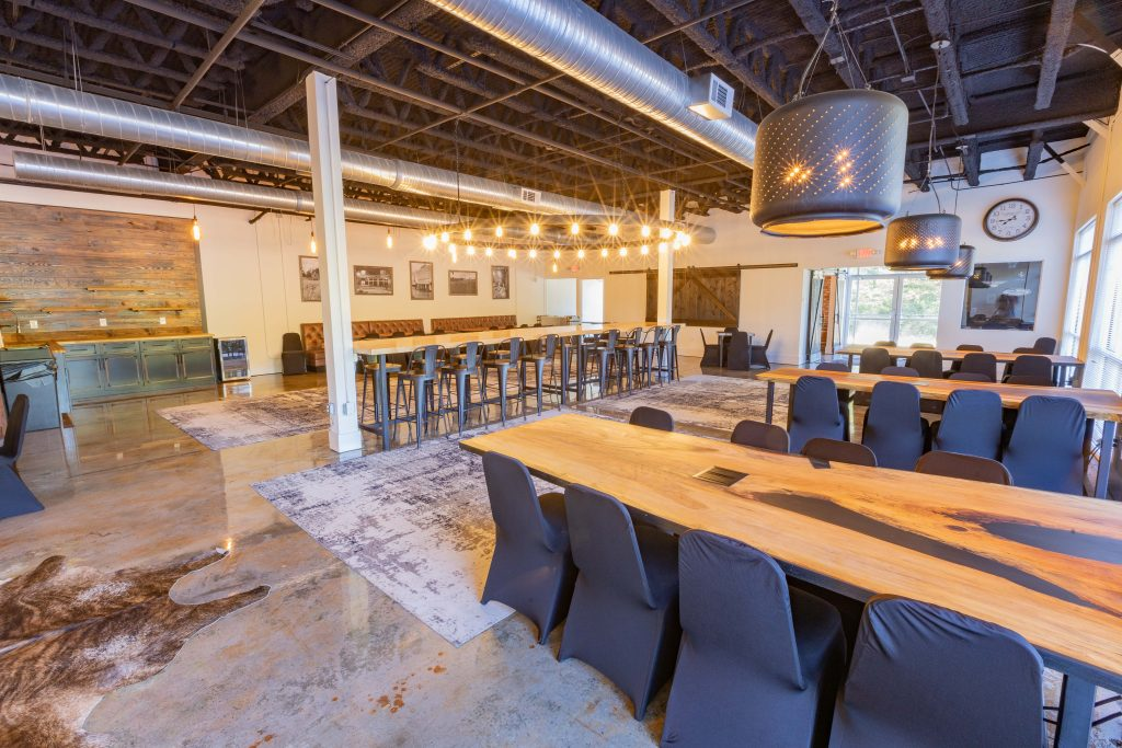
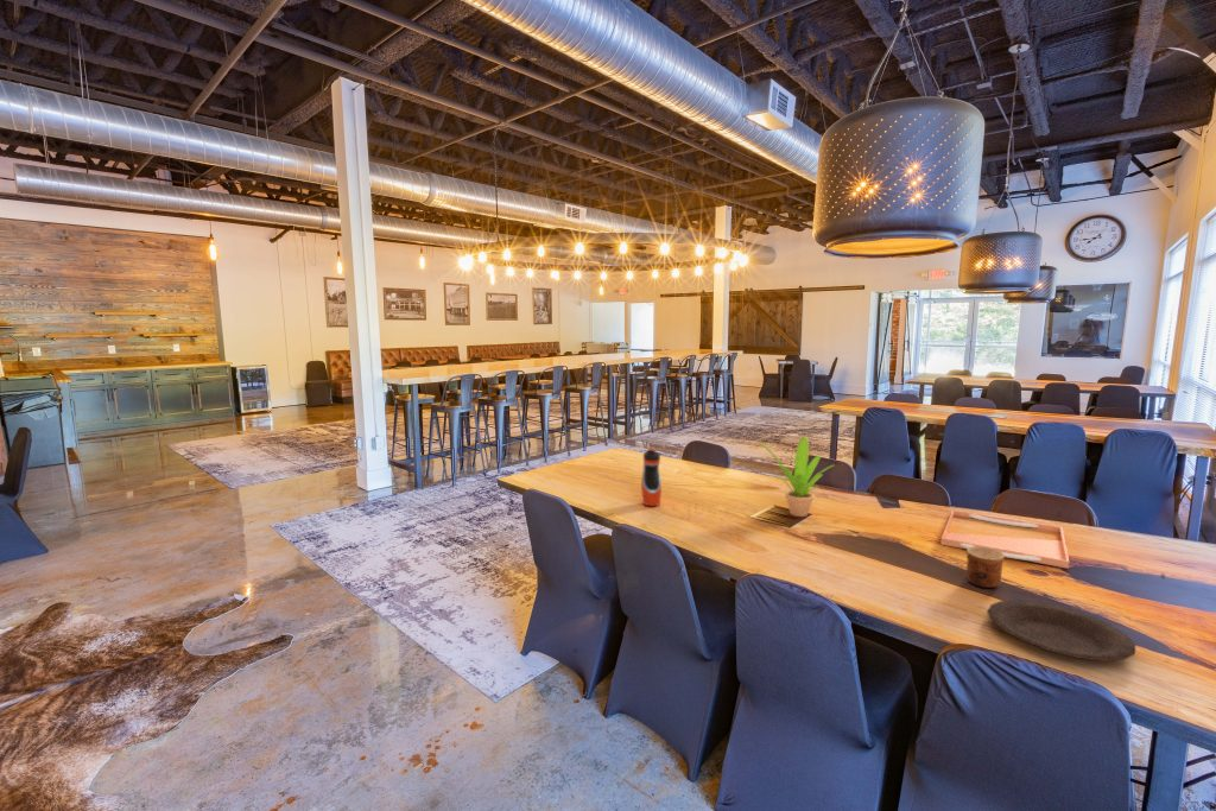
+ potted plant [759,435,835,518]
+ serving tray [939,509,1070,570]
+ water bottle [640,446,663,507]
+ plate [987,598,1136,663]
+ cup [965,546,1005,589]
